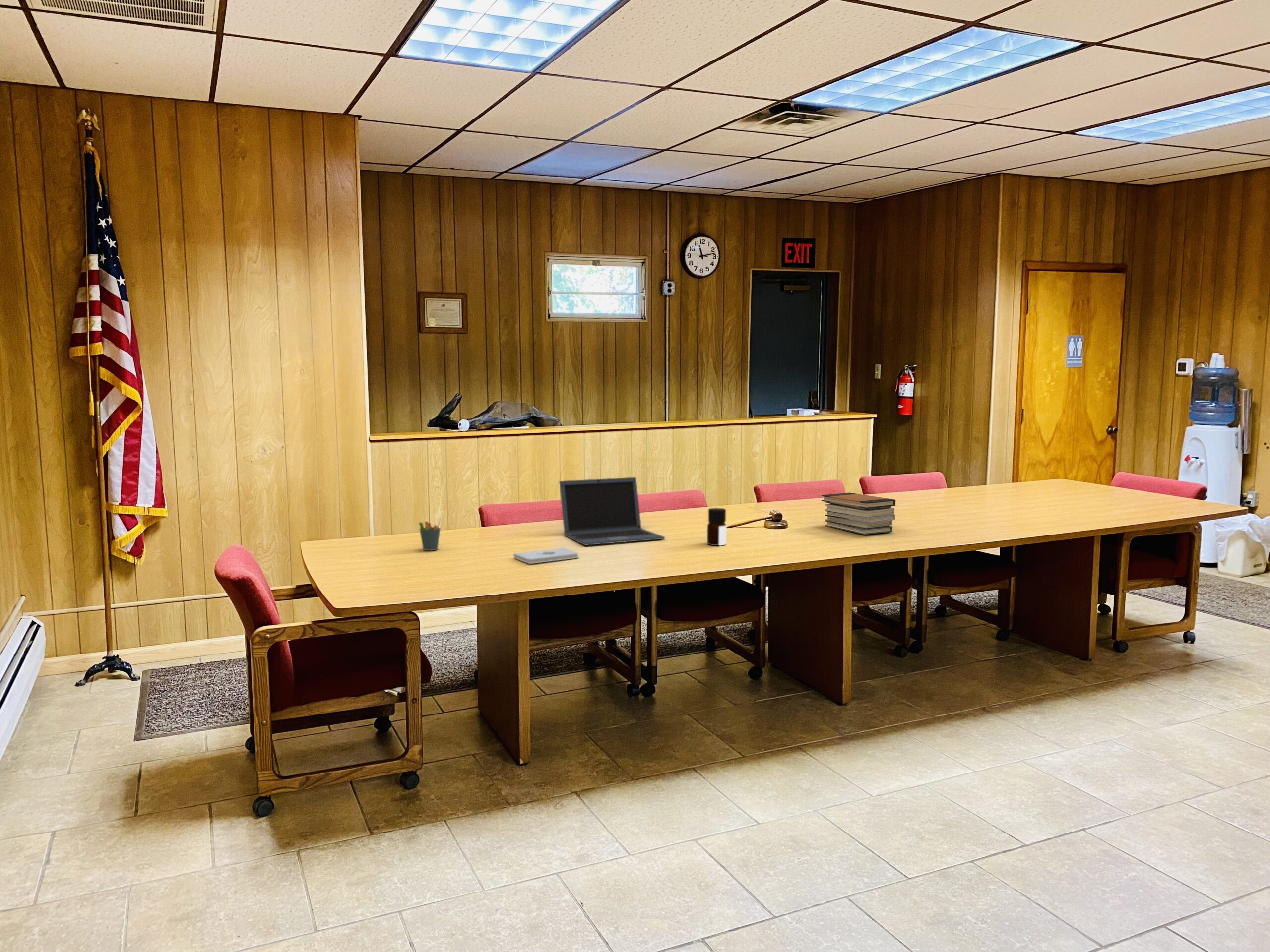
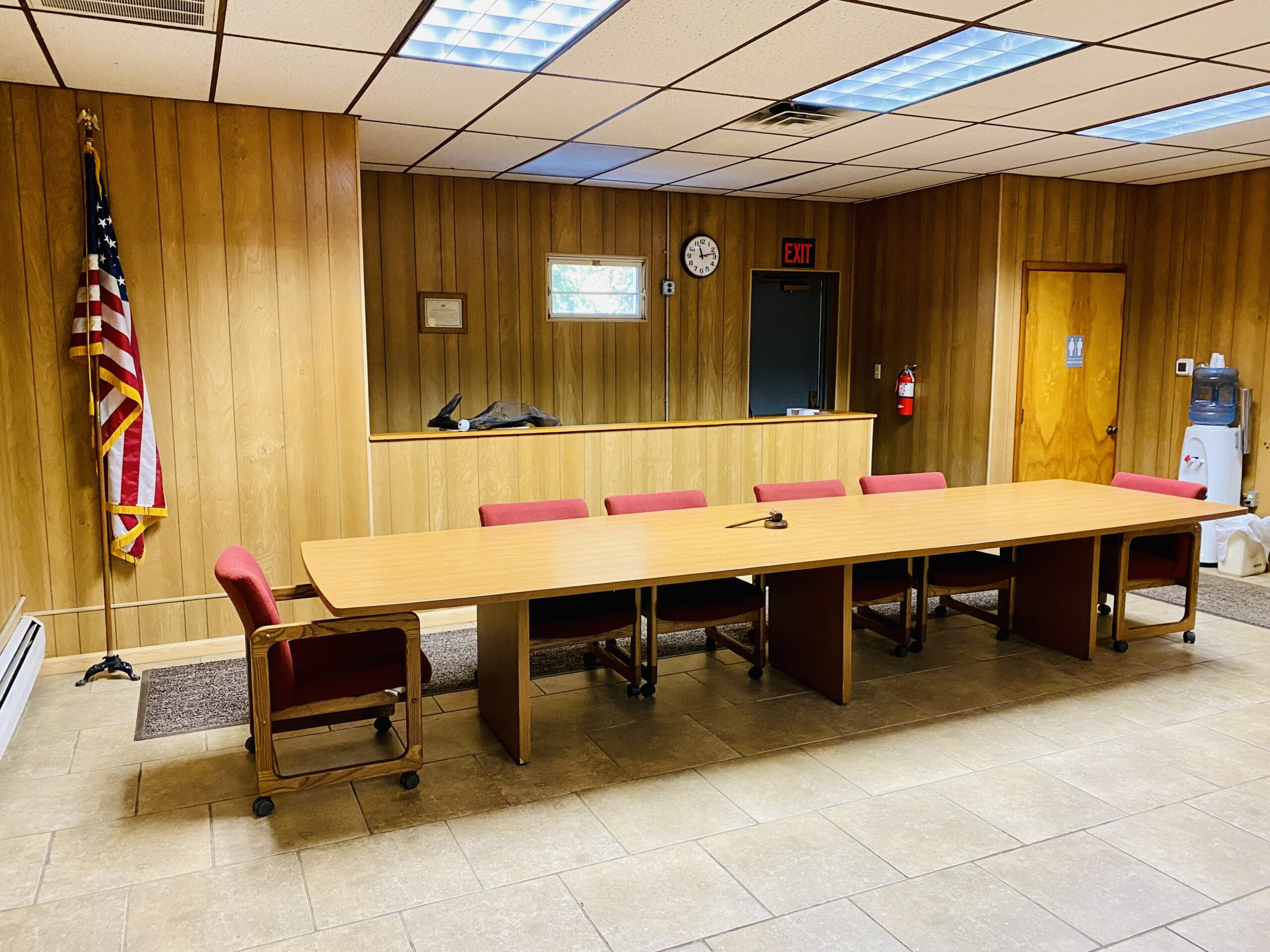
- notepad [513,547,579,564]
- bottle [706,507,727,546]
- pen holder [418,517,442,551]
- book stack [821,492,896,535]
- laptop [559,477,665,546]
